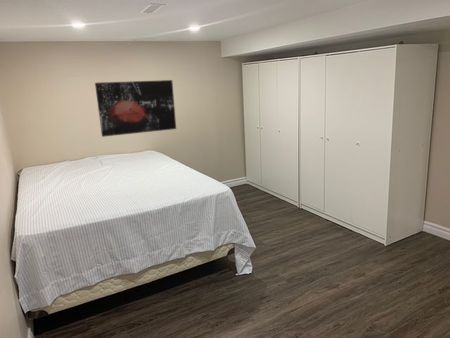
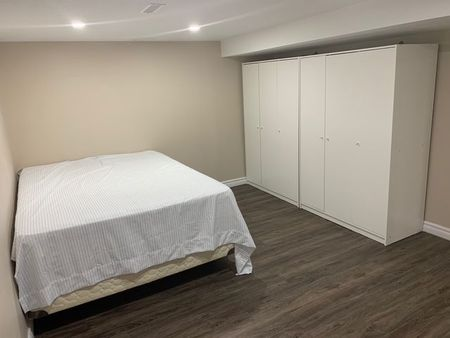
- wall art [94,79,177,138]
